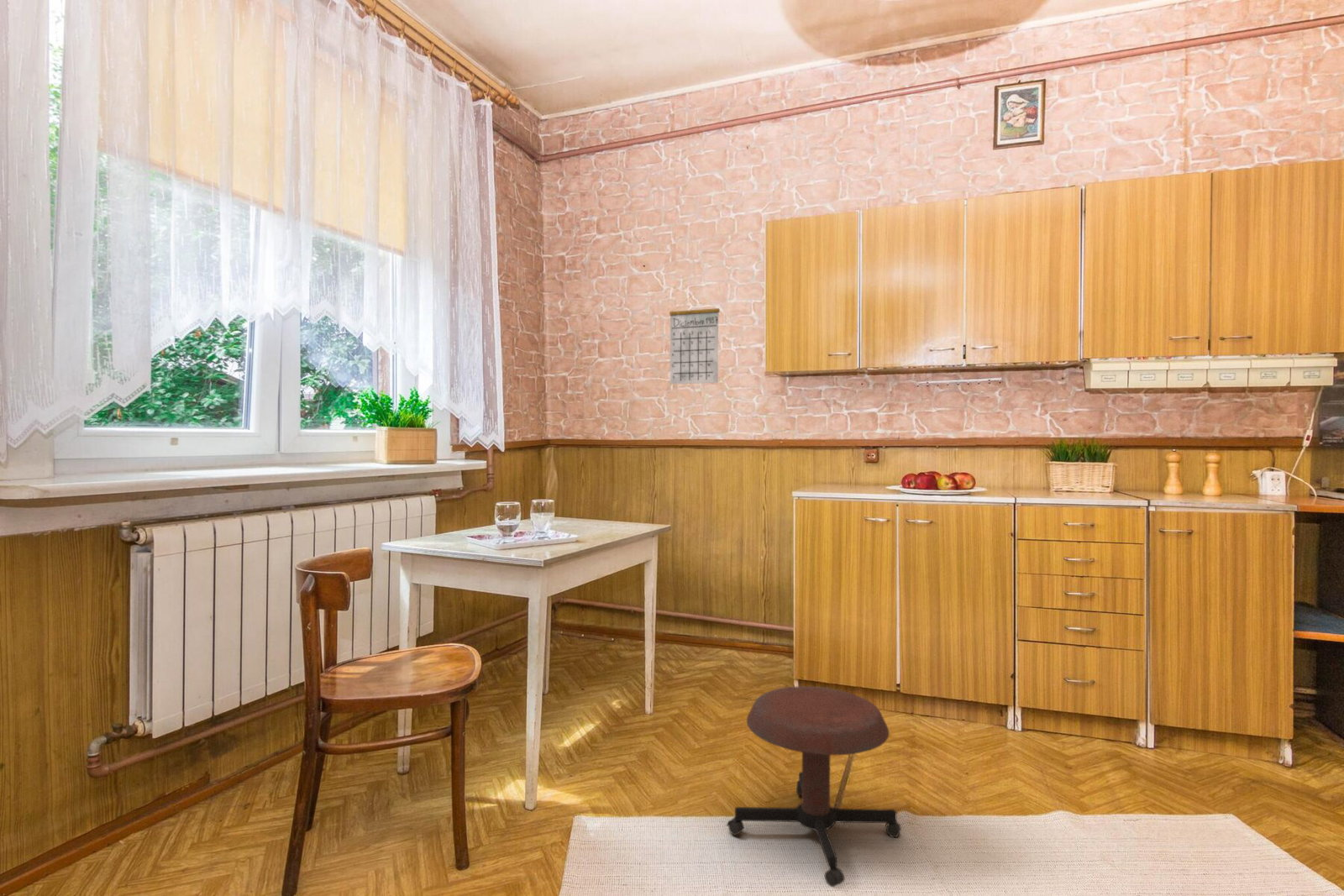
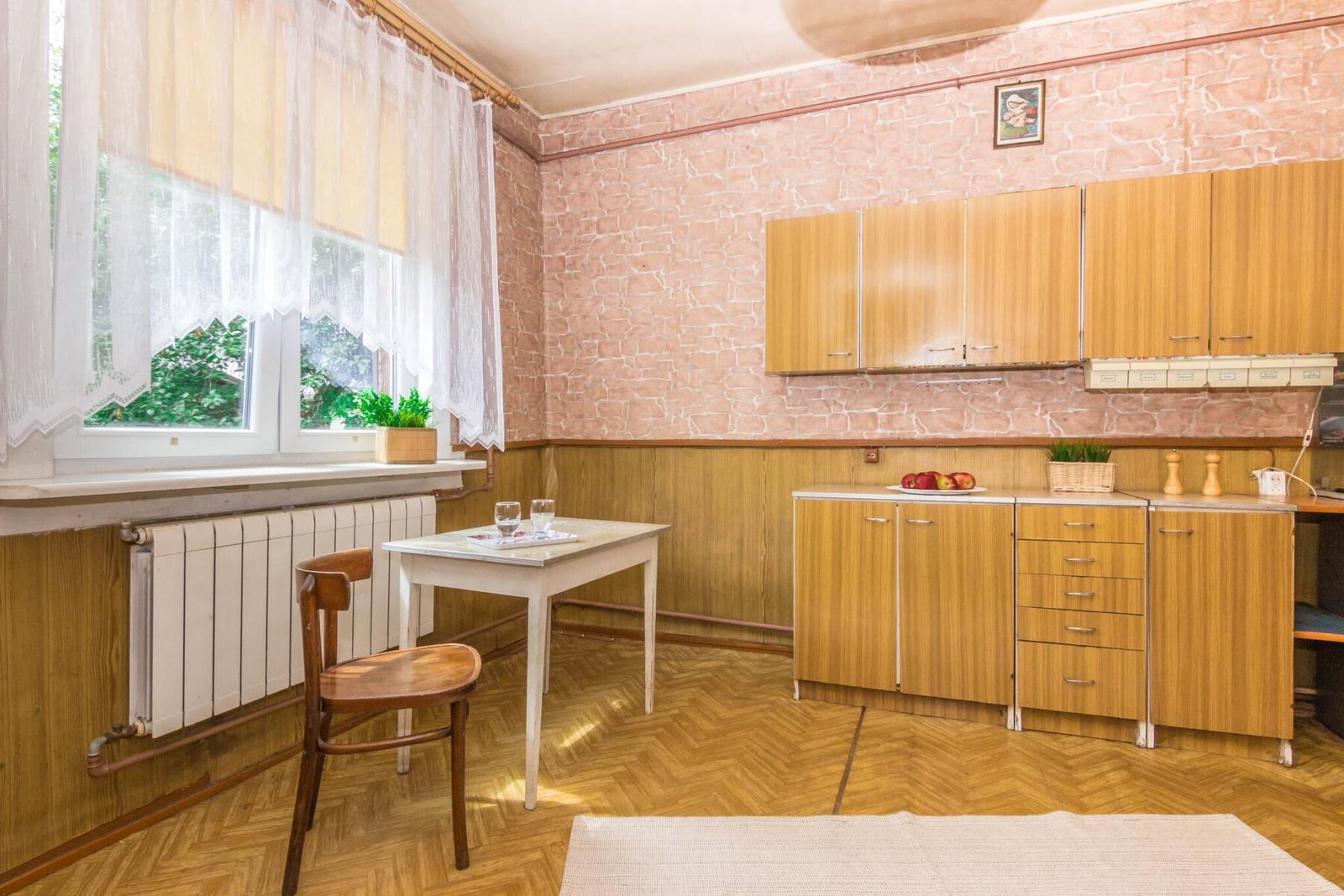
- stool [726,685,902,888]
- calendar [669,293,721,385]
